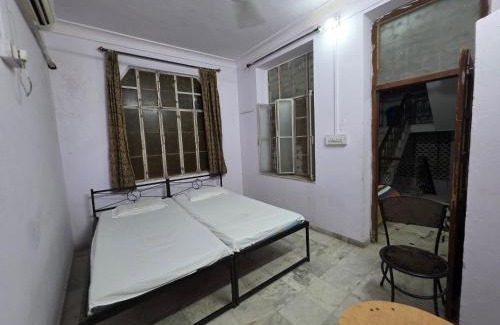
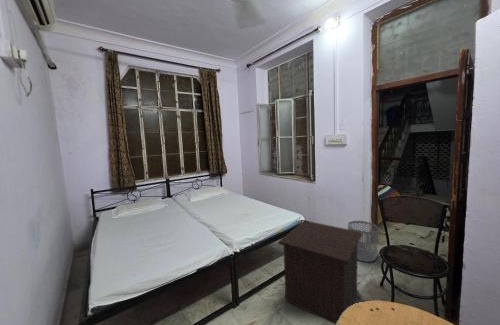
+ nightstand [277,219,362,325]
+ waste bin [347,220,379,263]
